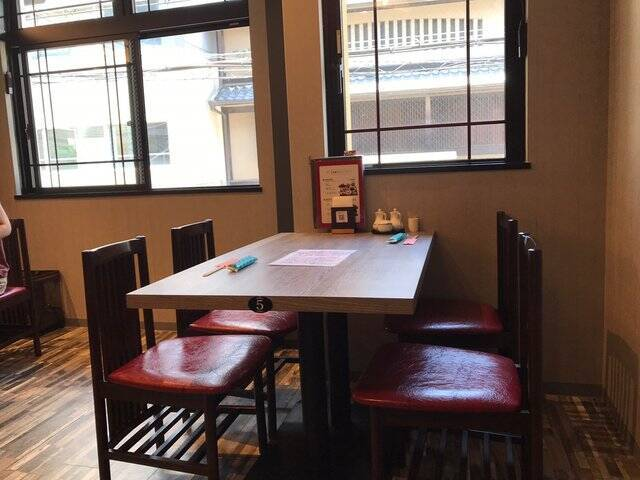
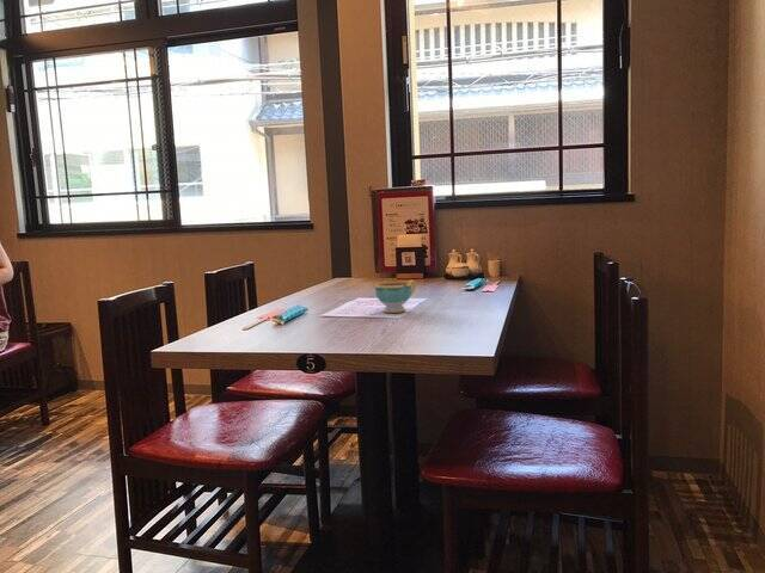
+ teacup [374,279,417,314]
